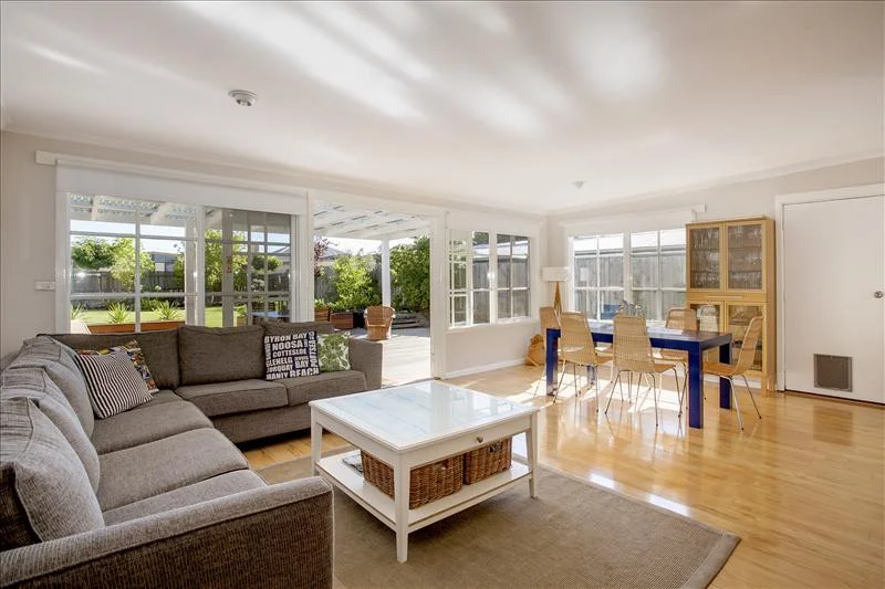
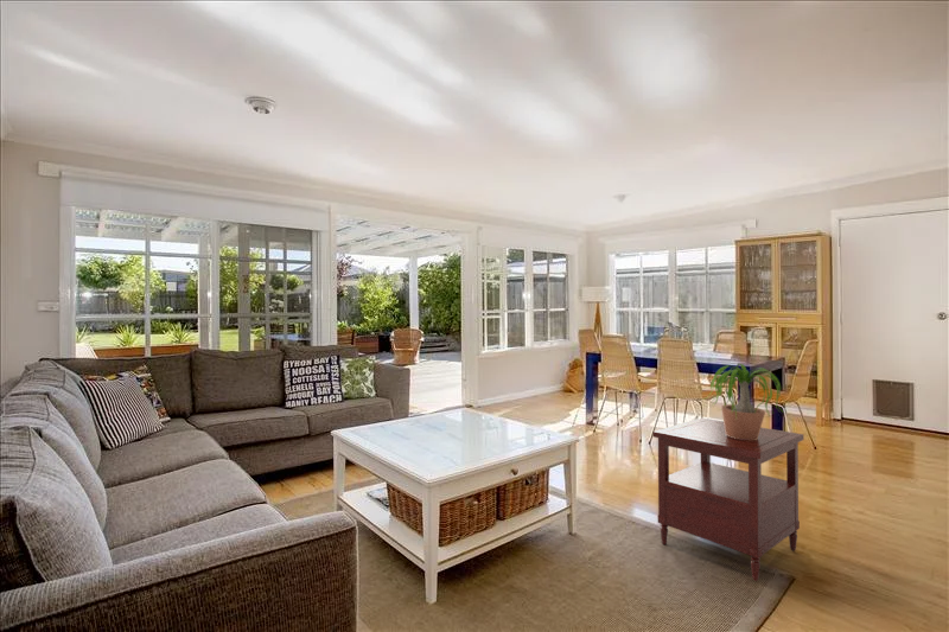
+ side table [651,417,804,582]
+ potted plant [701,363,794,440]
